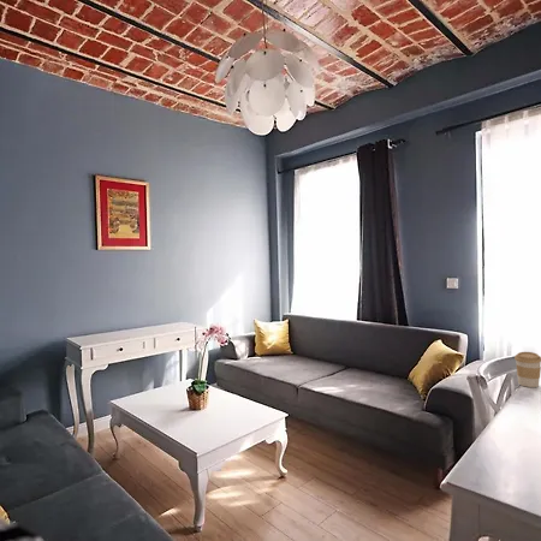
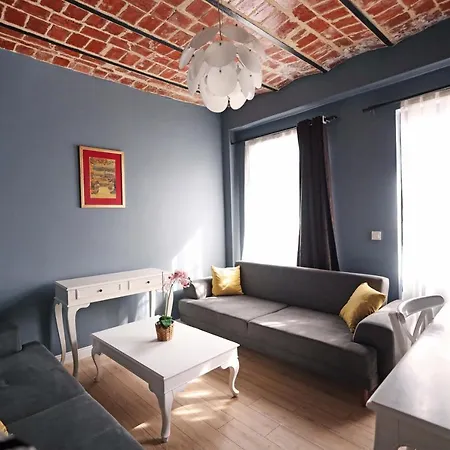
- coffee cup [513,351,541,388]
